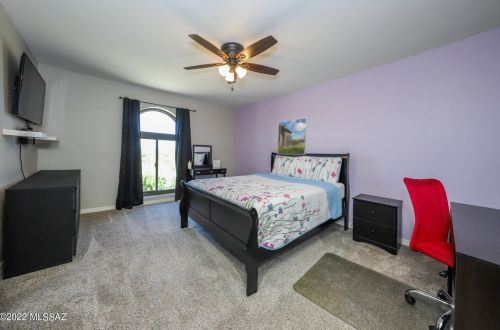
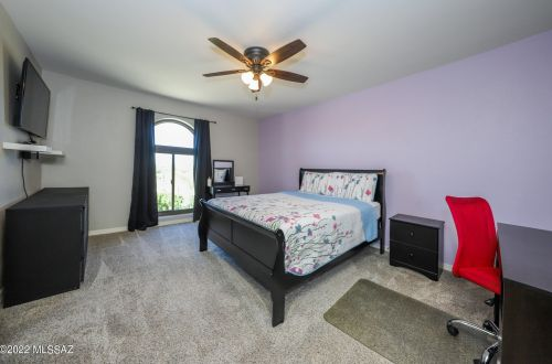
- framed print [276,117,308,156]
